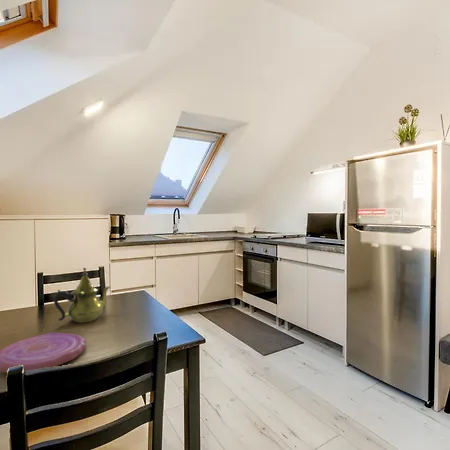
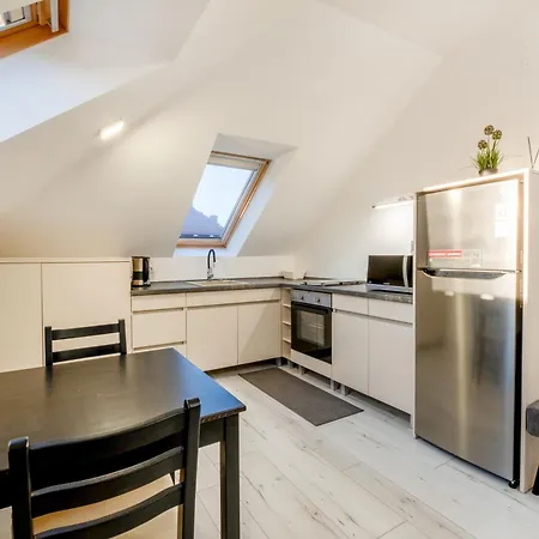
- teapot [53,267,111,324]
- plate [0,332,87,374]
